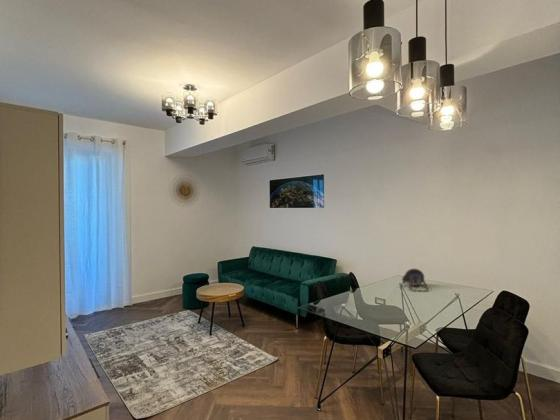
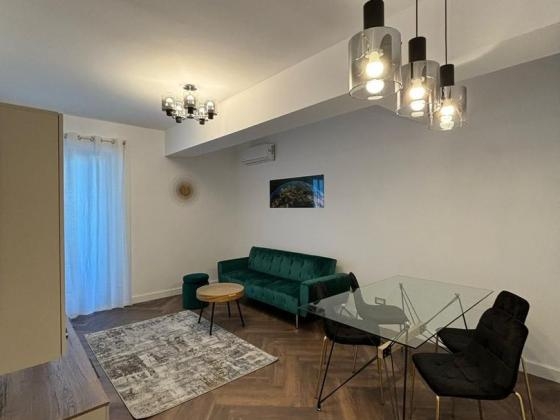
- teapot [401,268,430,292]
